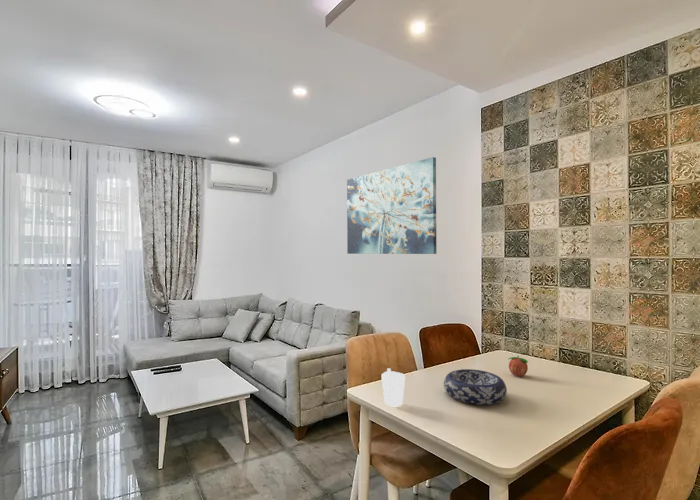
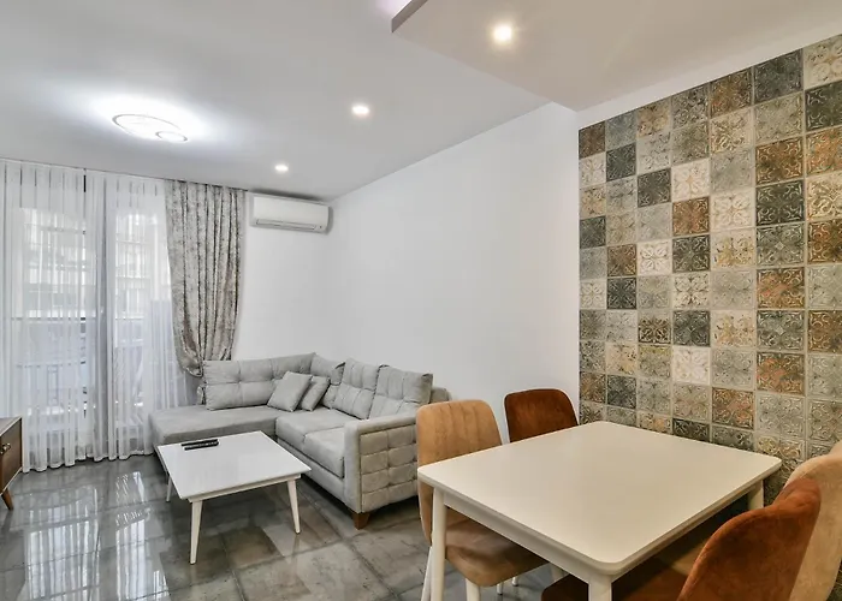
- cup [380,367,406,407]
- fruit [508,354,529,377]
- decorative bowl [443,368,508,406]
- wall art [346,156,438,255]
